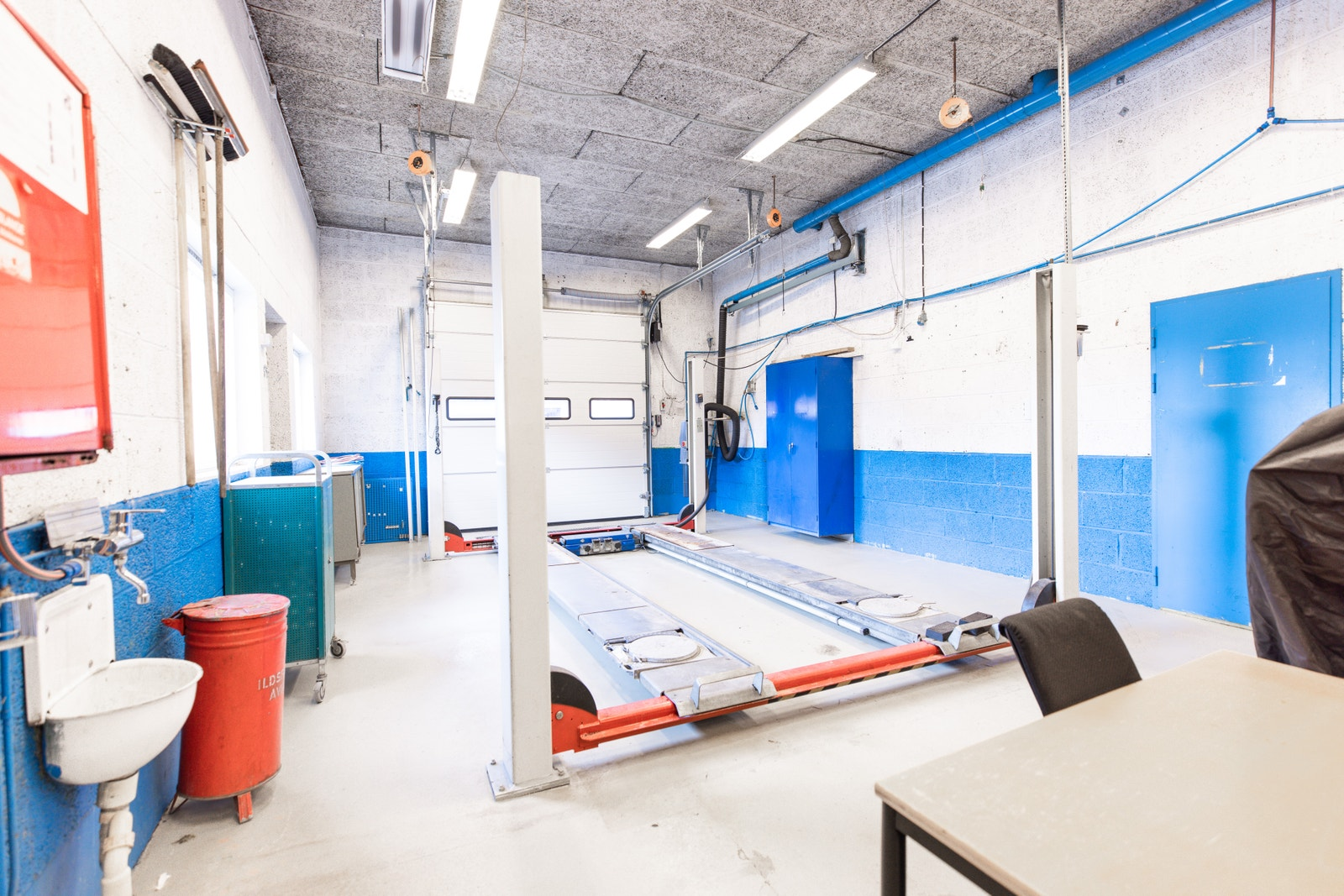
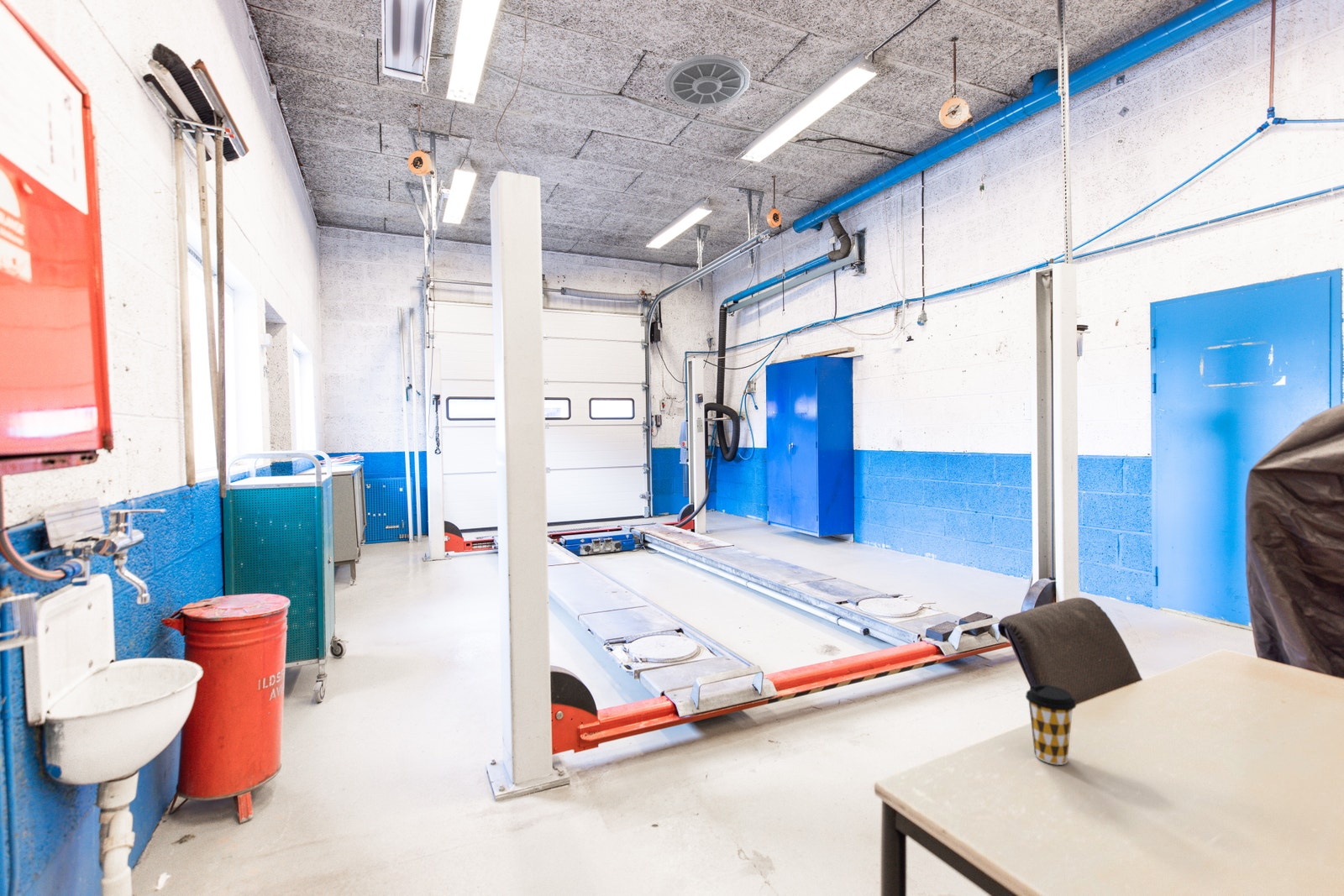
+ coffee cup [1025,684,1077,766]
+ ceiling vent [663,54,751,108]
